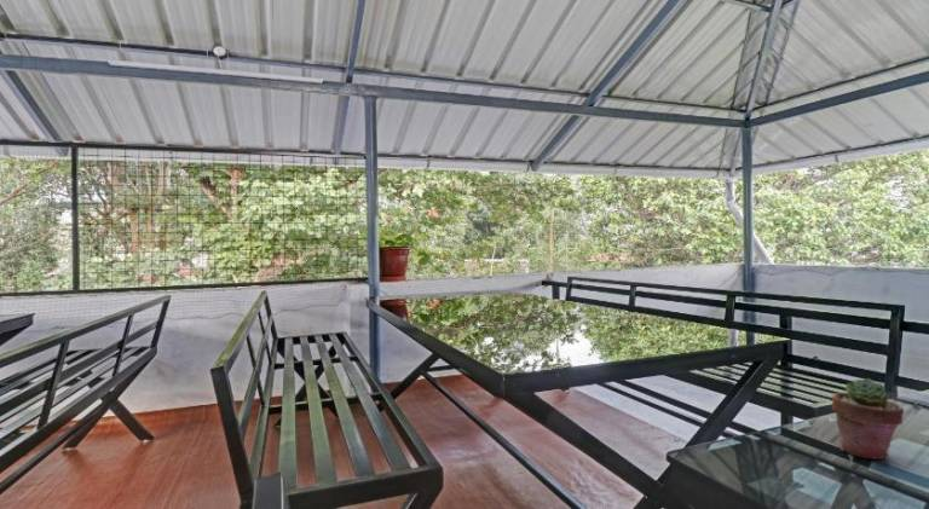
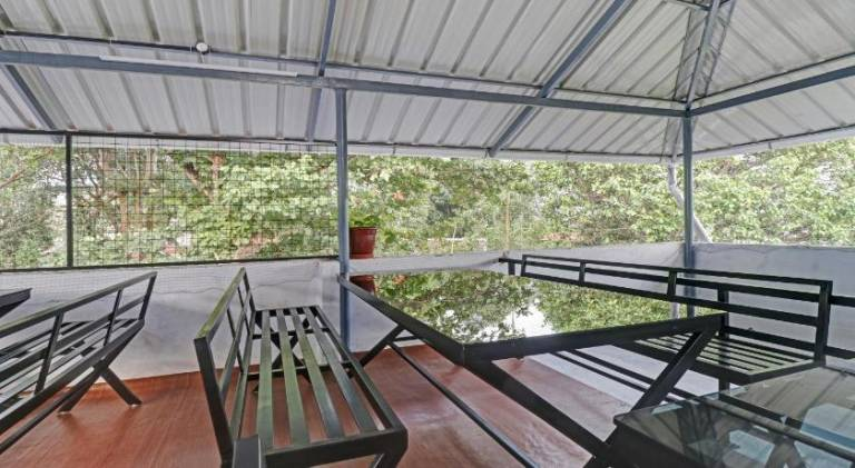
- potted succulent [831,377,905,461]
